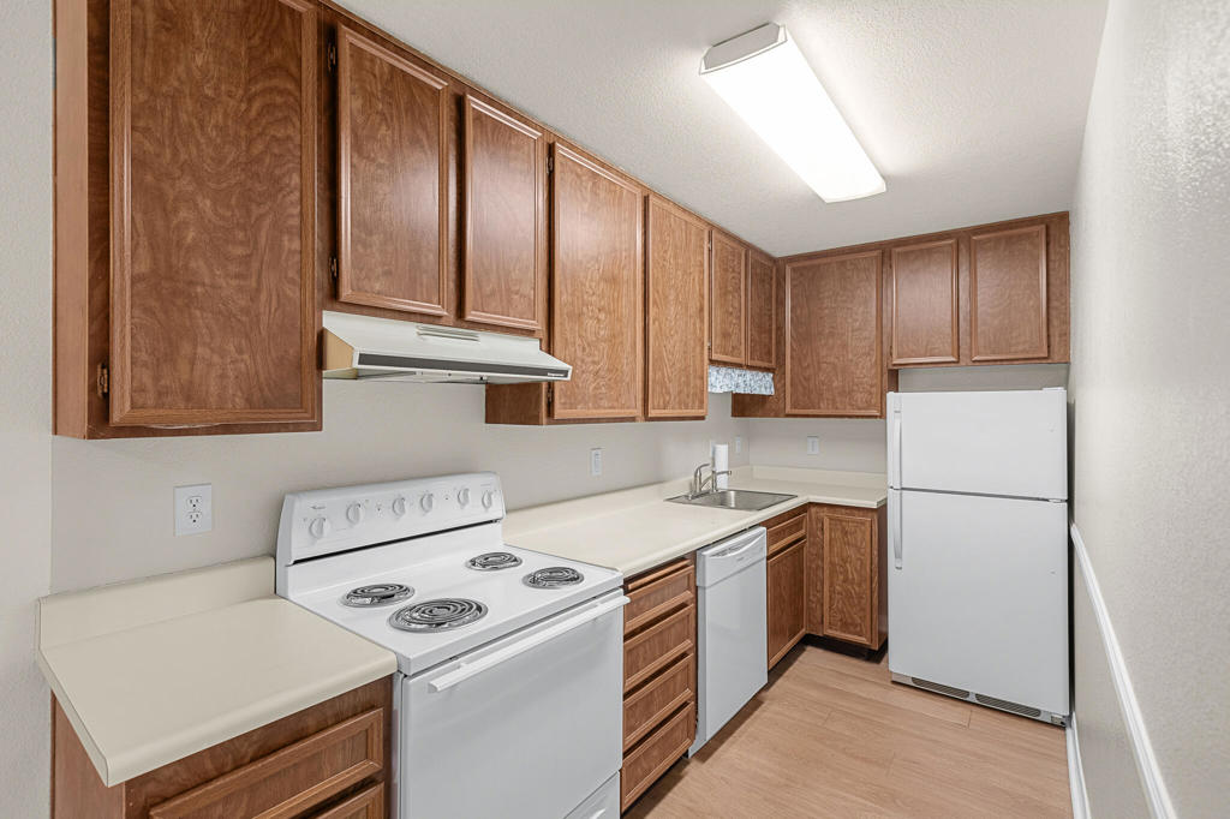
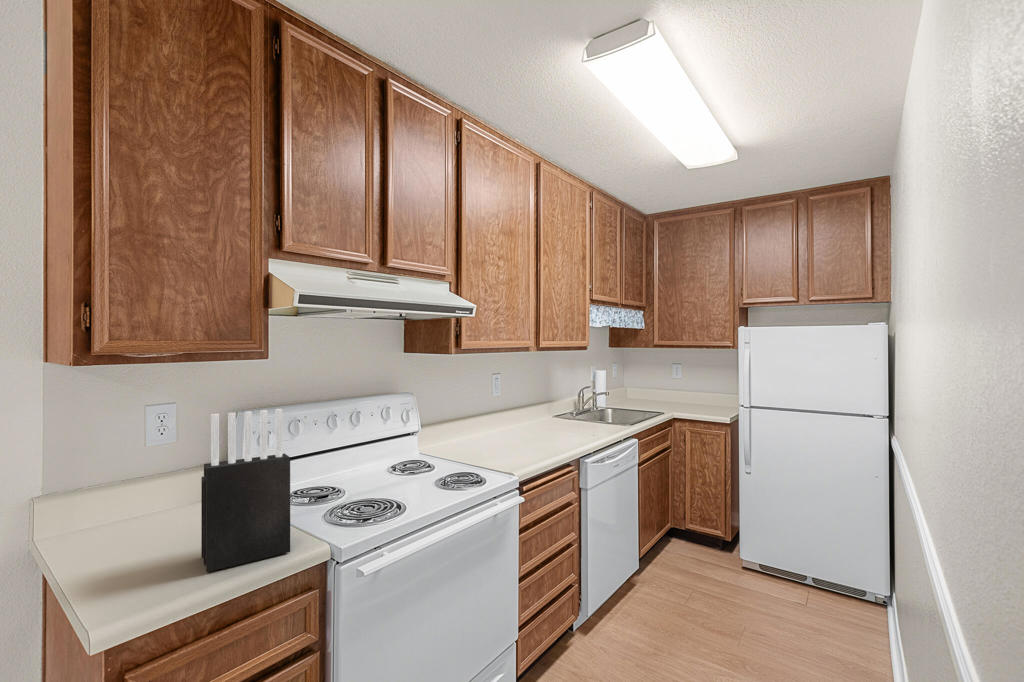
+ knife block [200,408,291,573]
